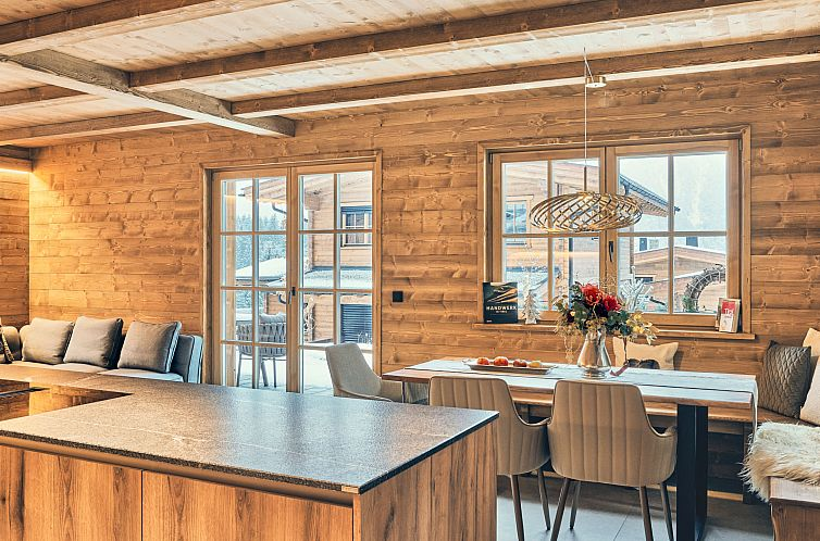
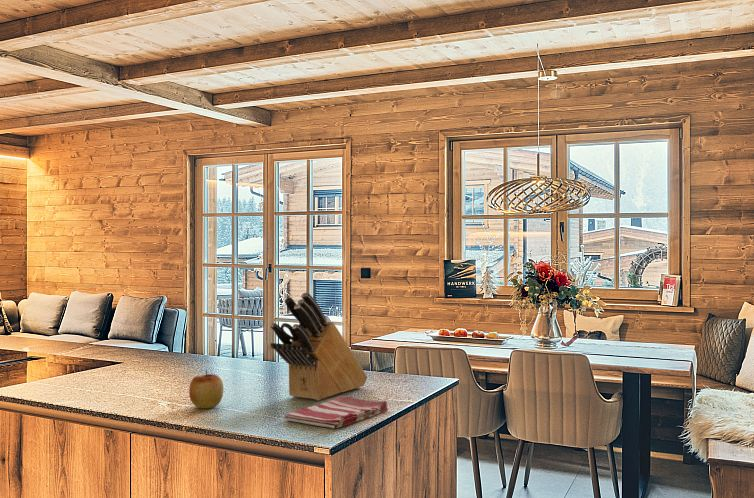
+ dish towel [283,395,389,430]
+ apple [188,369,224,409]
+ knife block [269,291,368,401]
